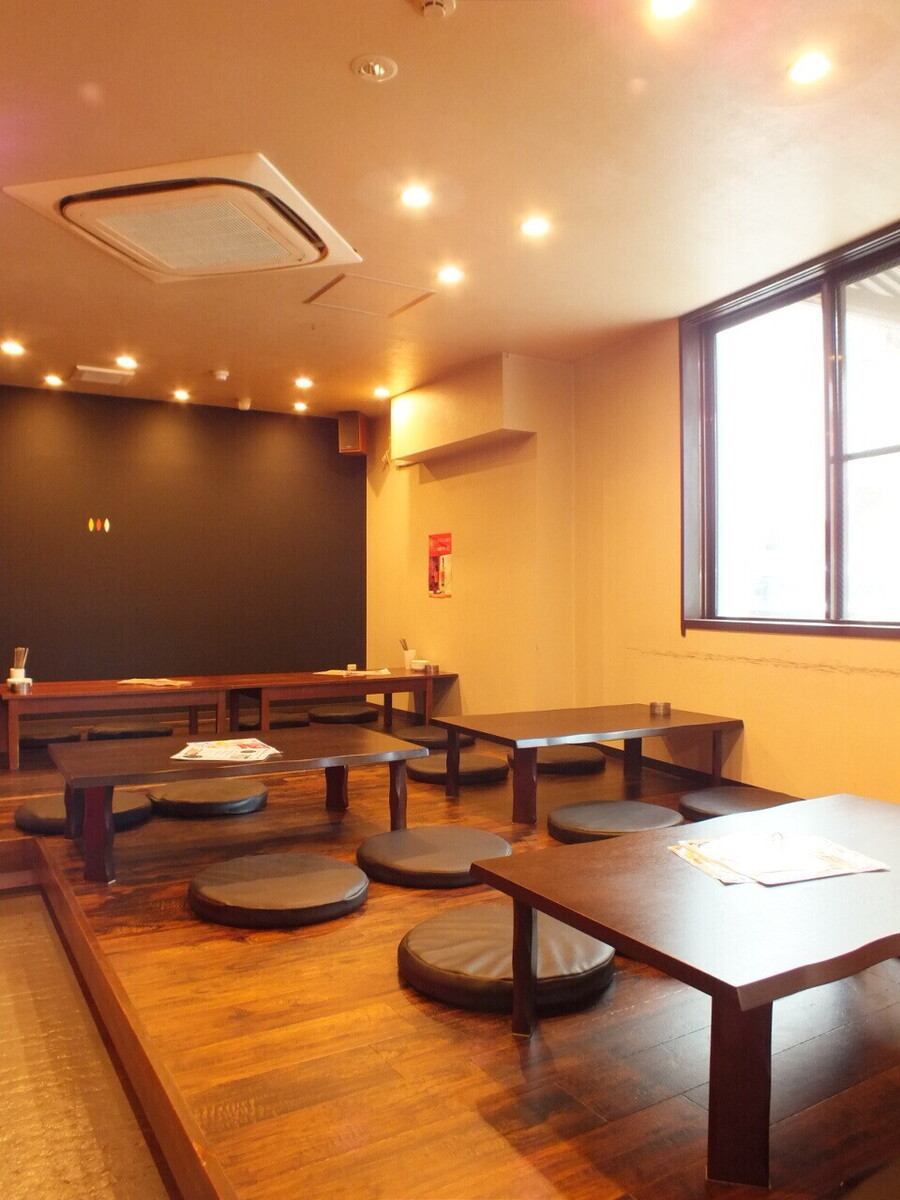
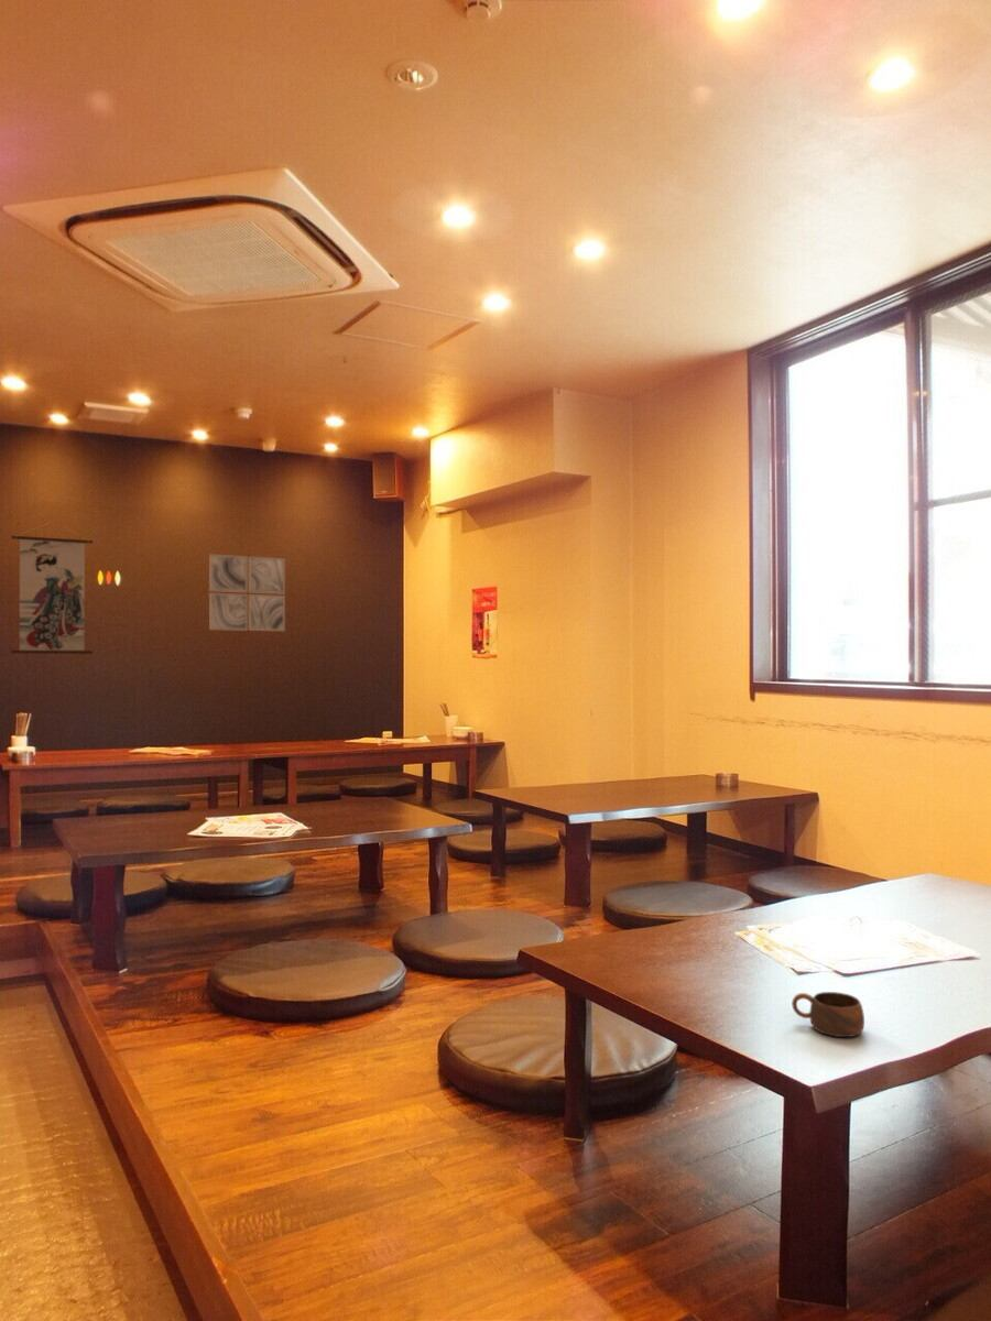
+ wall scroll [10,522,94,655]
+ wall art [208,554,286,632]
+ cup [791,991,865,1038]
